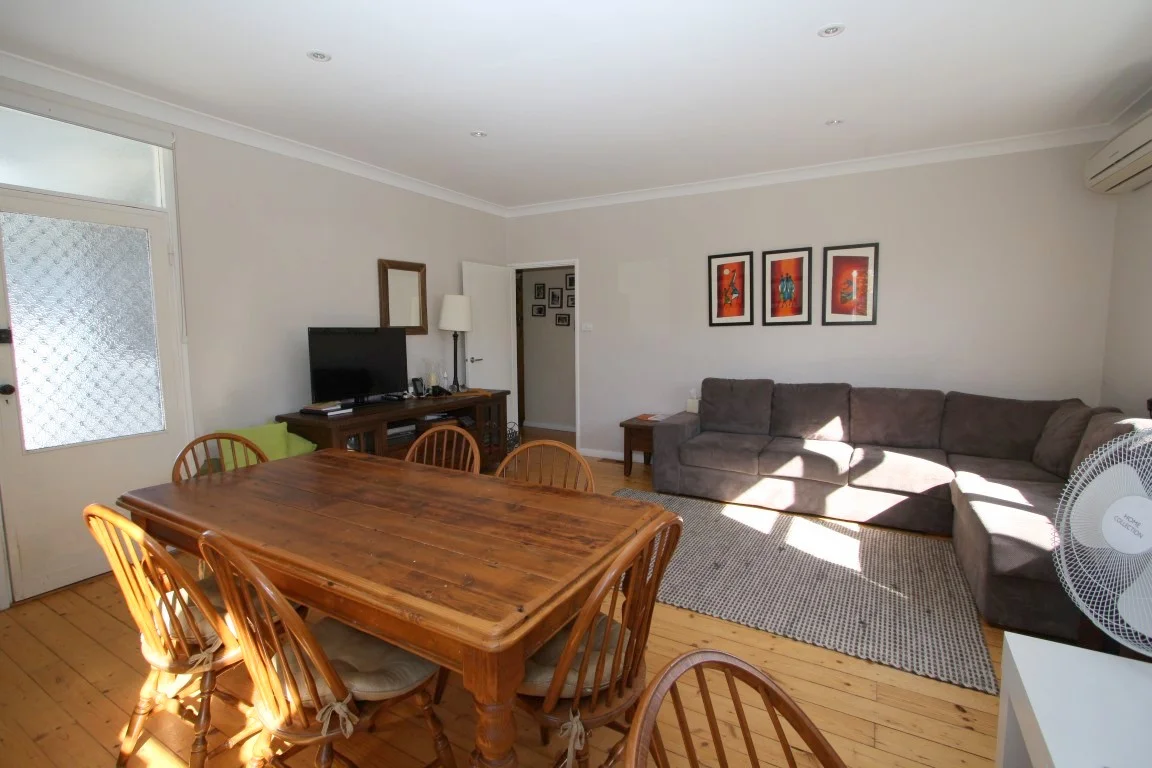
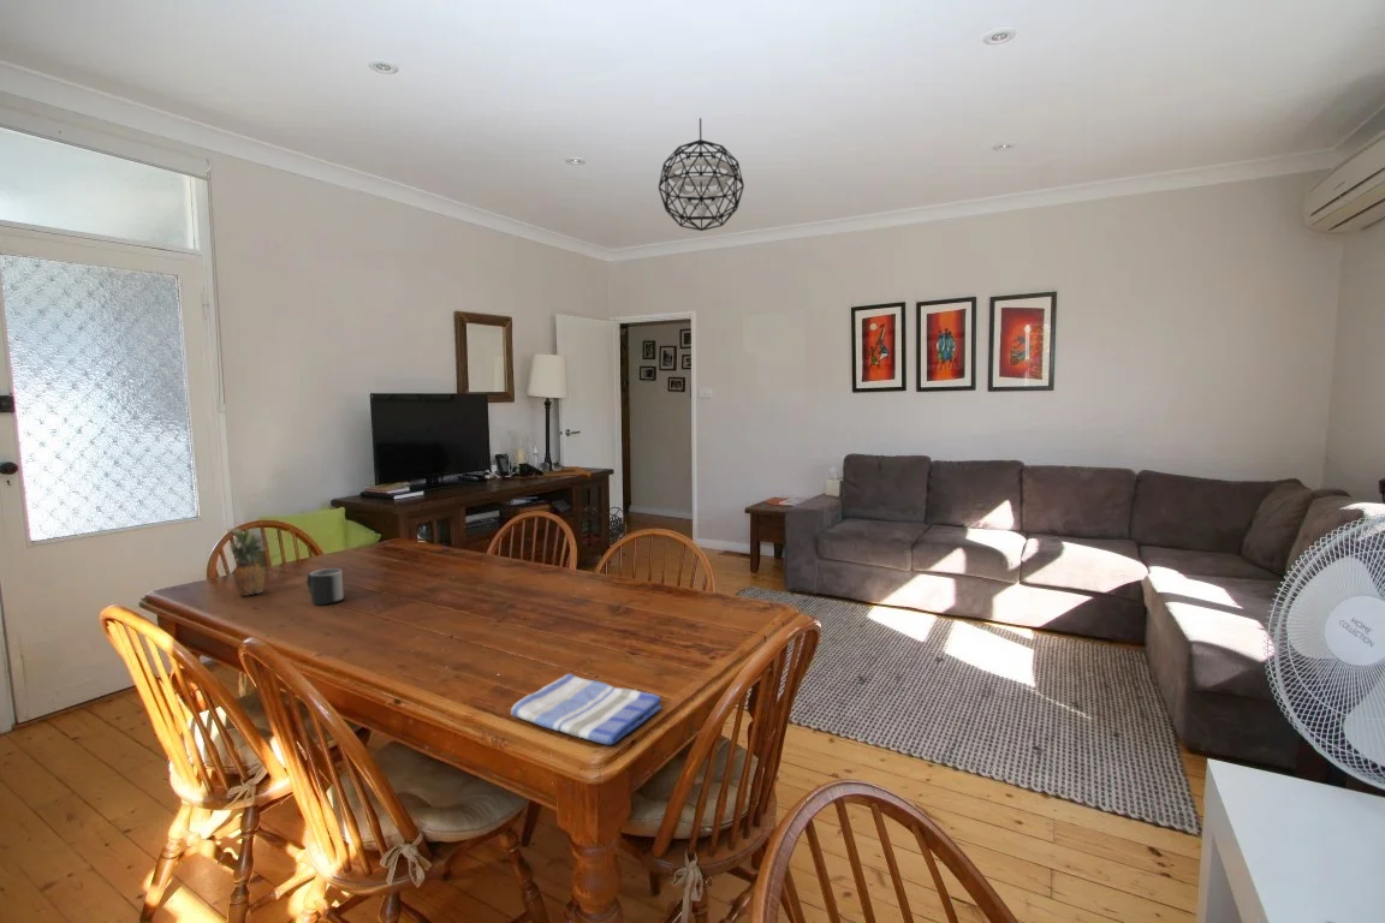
+ pendant light [658,117,745,232]
+ mug [307,567,345,606]
+ dish towel [510,672,664,746]
+ fruit [224,525,272,597]
